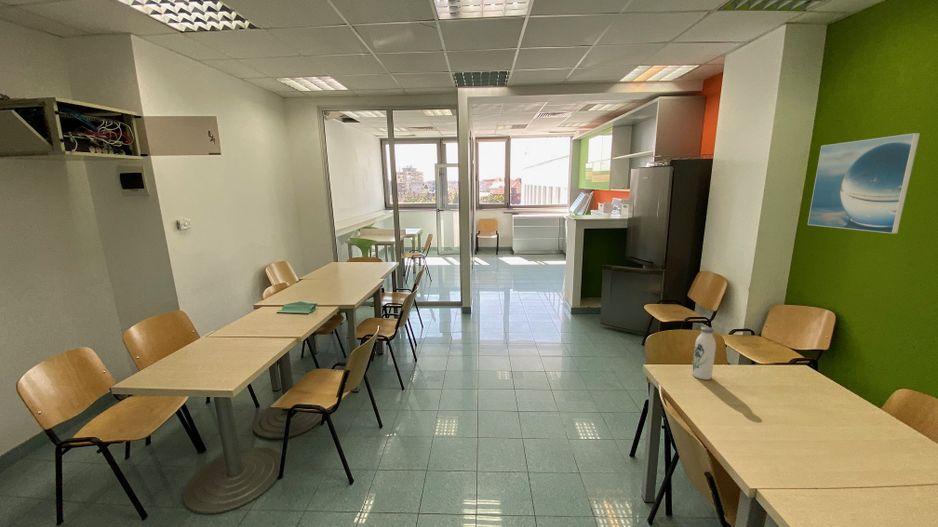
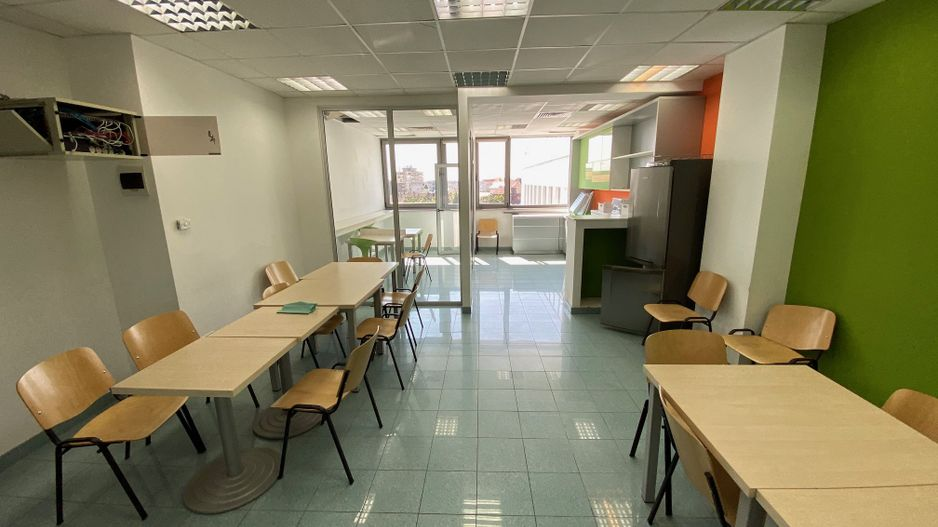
- water bottle [691,326,717,381]
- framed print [807,132,921,234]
